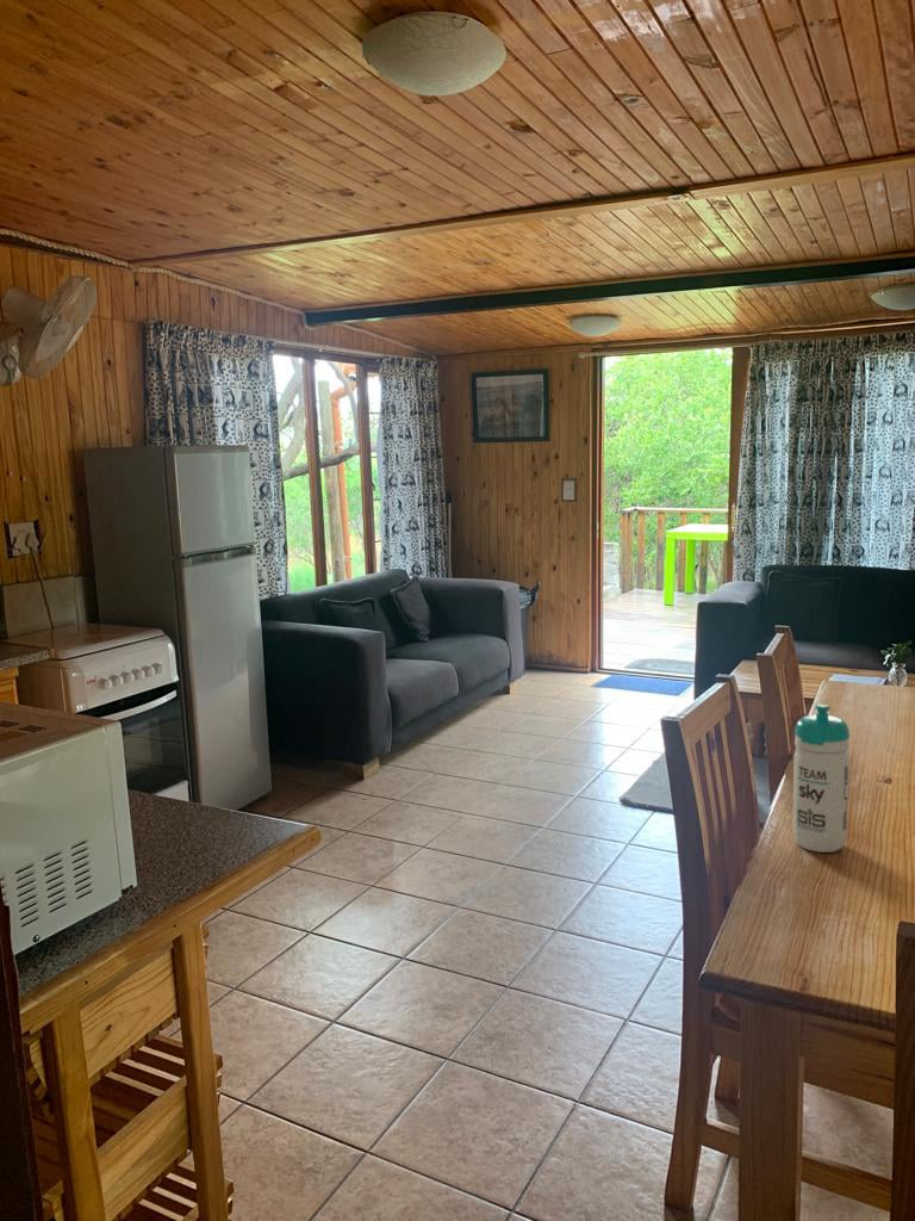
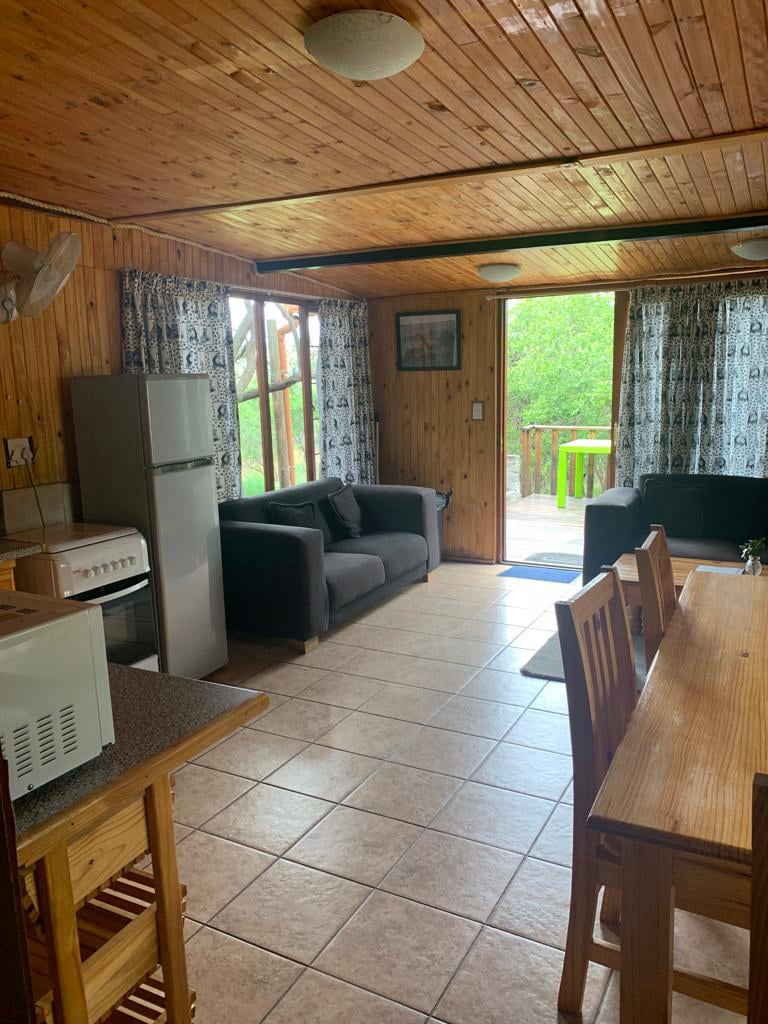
- water bottle [791,704,851,854]
